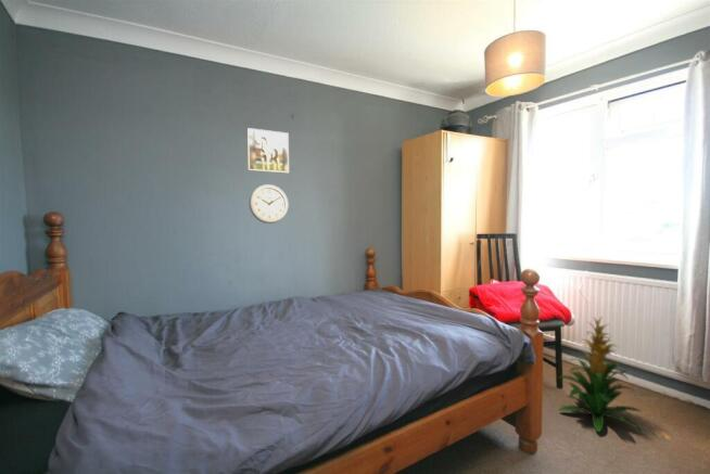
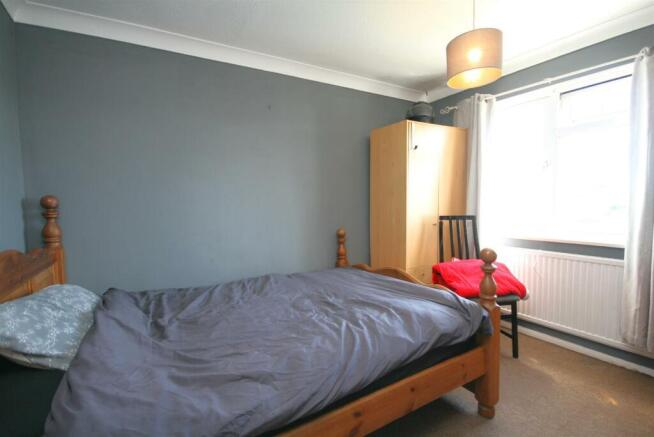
- wall clock [249,183,290,225]
- indoor plant [558,316,644,433]
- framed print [246,127,290,174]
